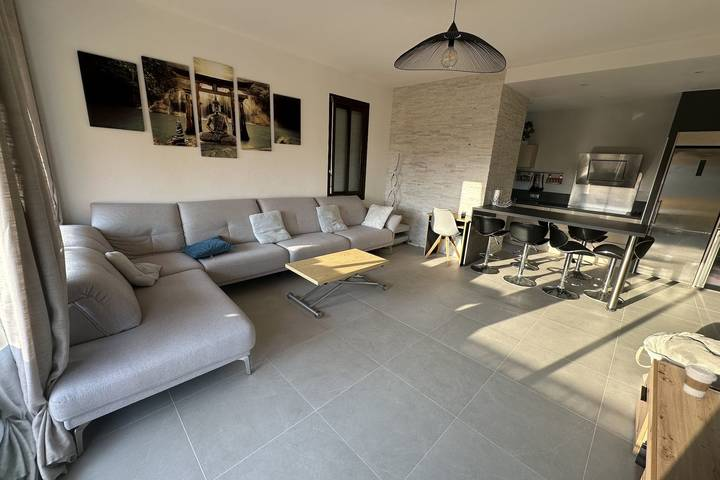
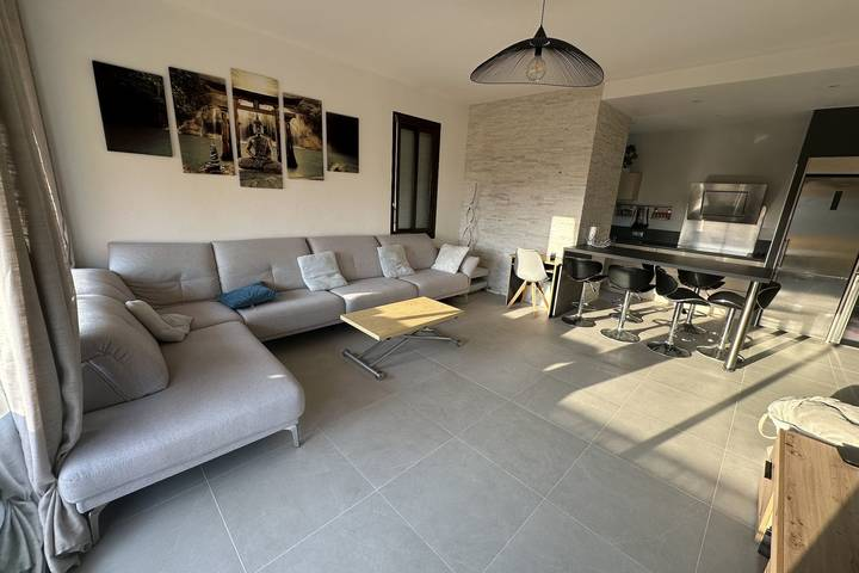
- coffee cup [682,364,718,399]
